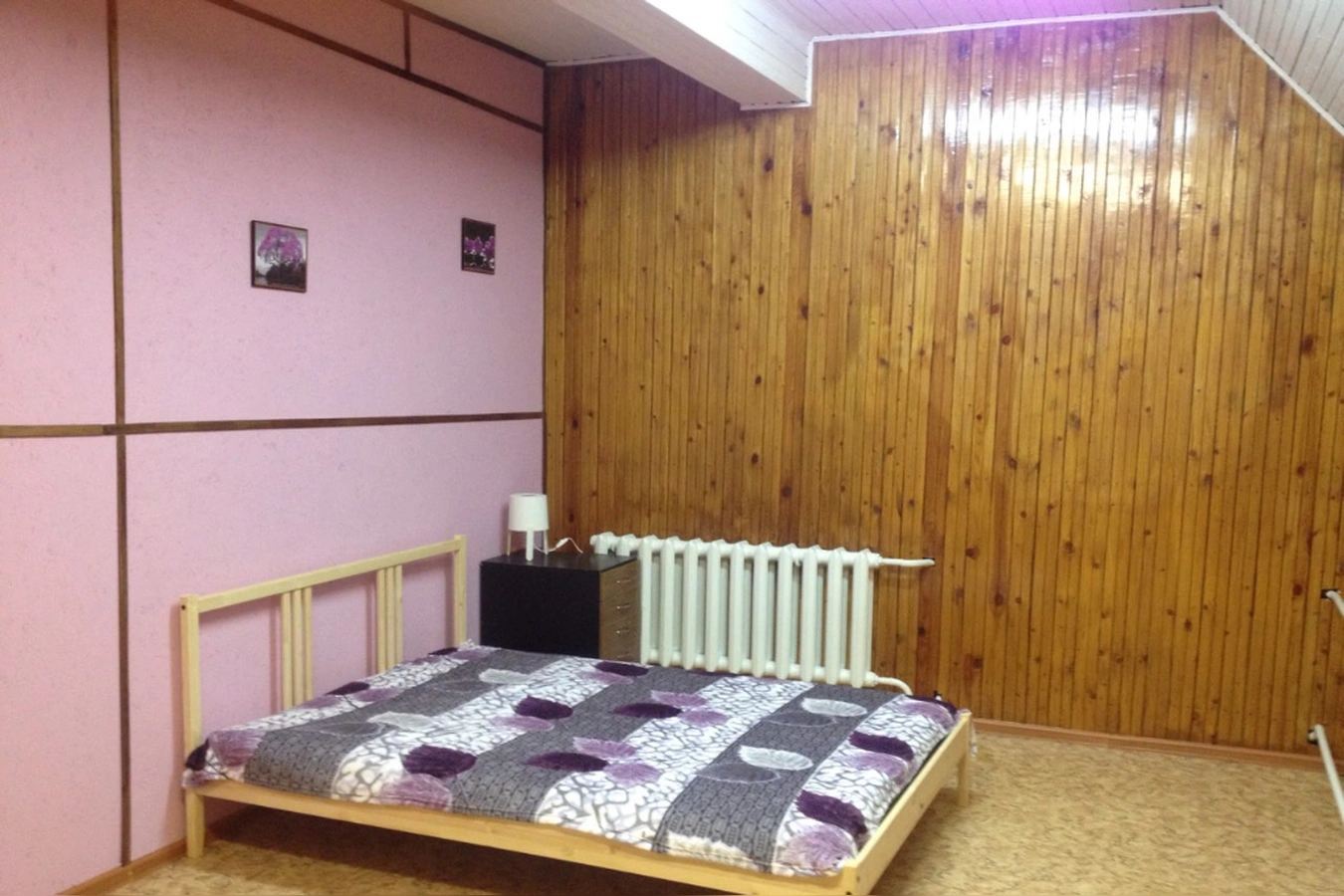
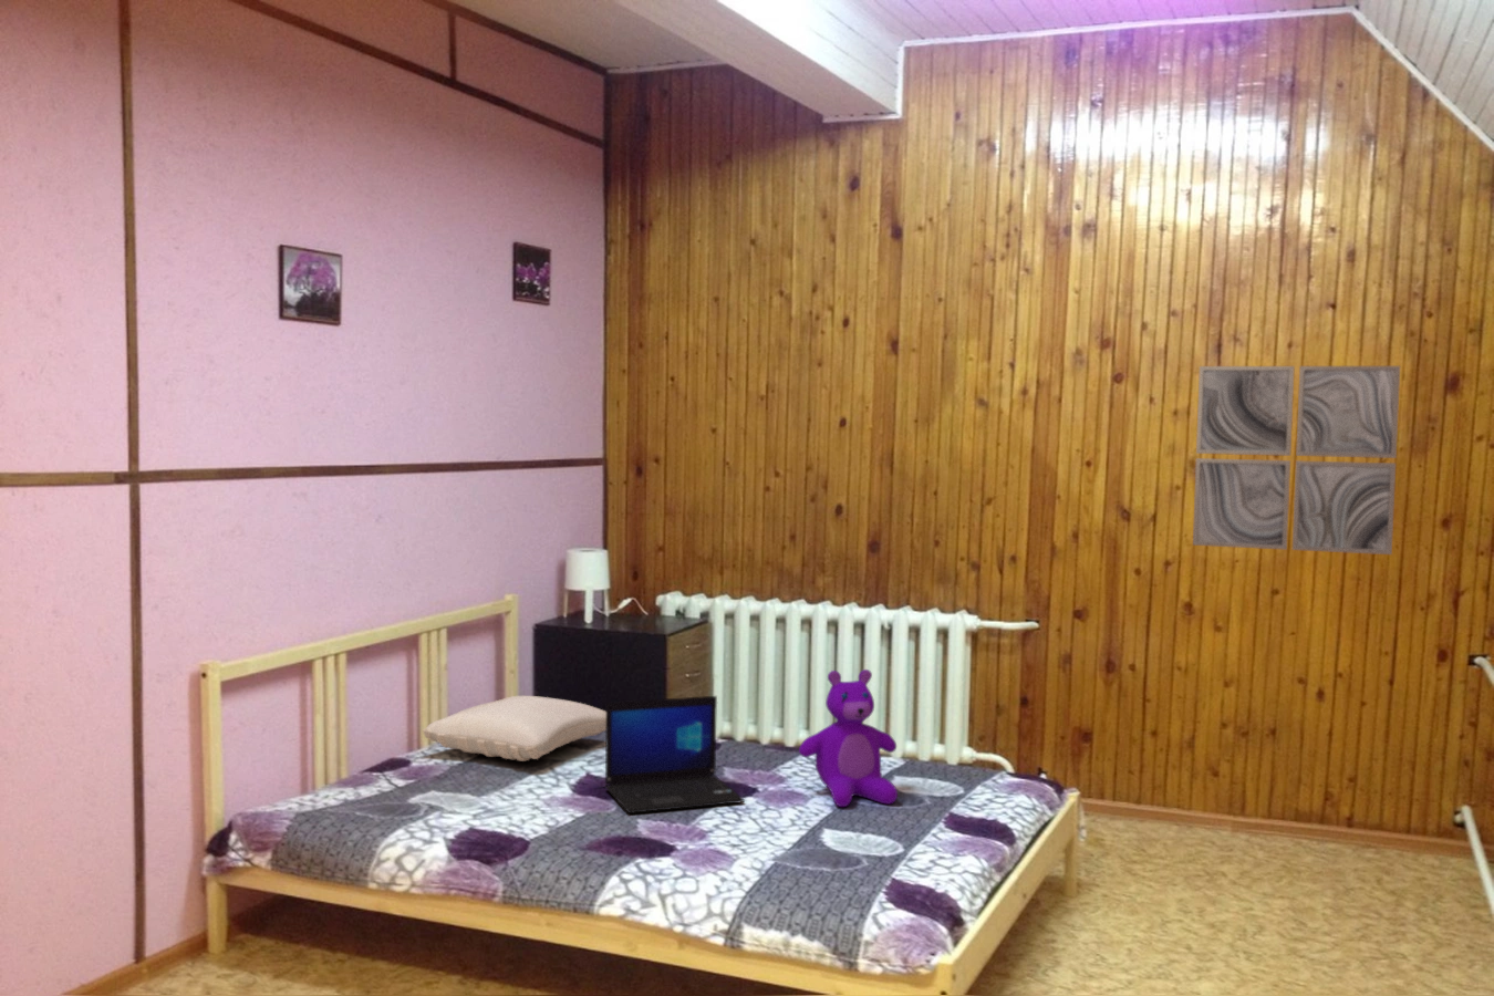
+ laptop [605,695,746,815]
+ pillow [421,695,607,763]
+ teddy bear [798,668,898,808]
+ wall art [1192,366,1401,556]
